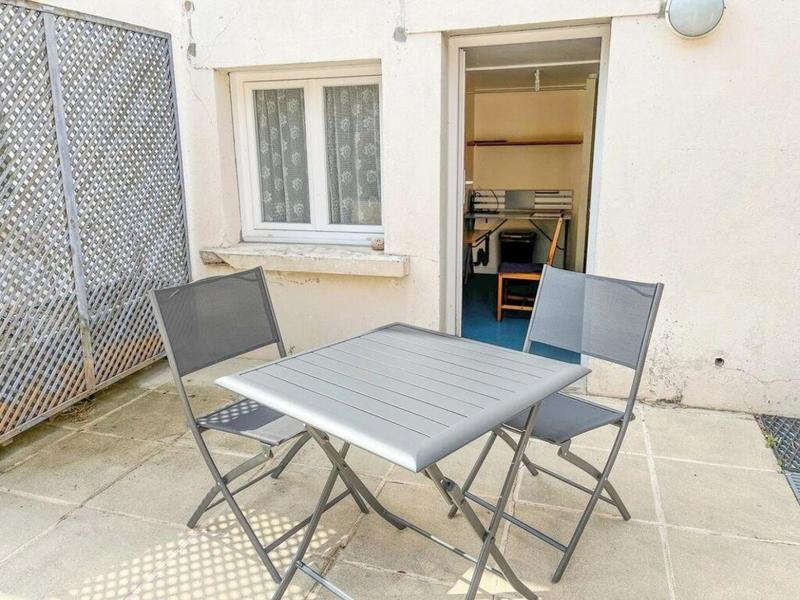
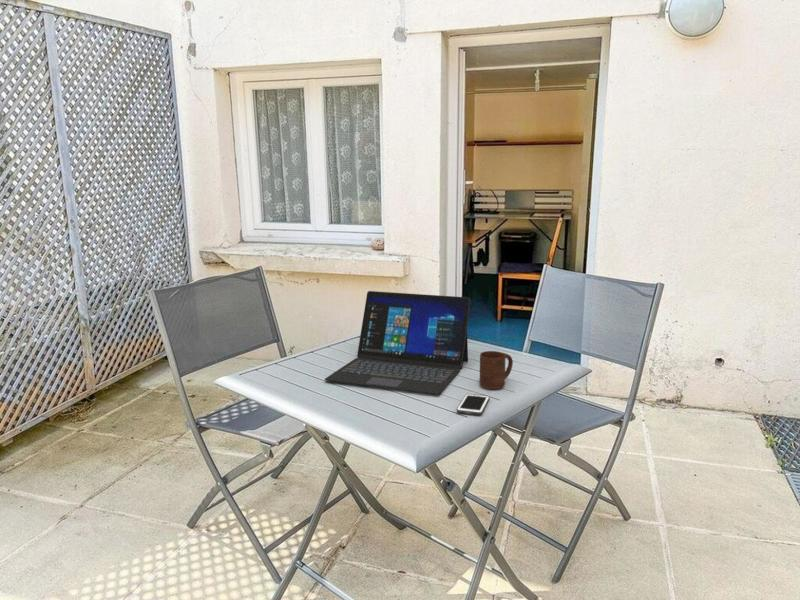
+ cup [479,350,514,390]
+ laptop [324,290,472,395]
+ cell phone [456,393,490,416]
